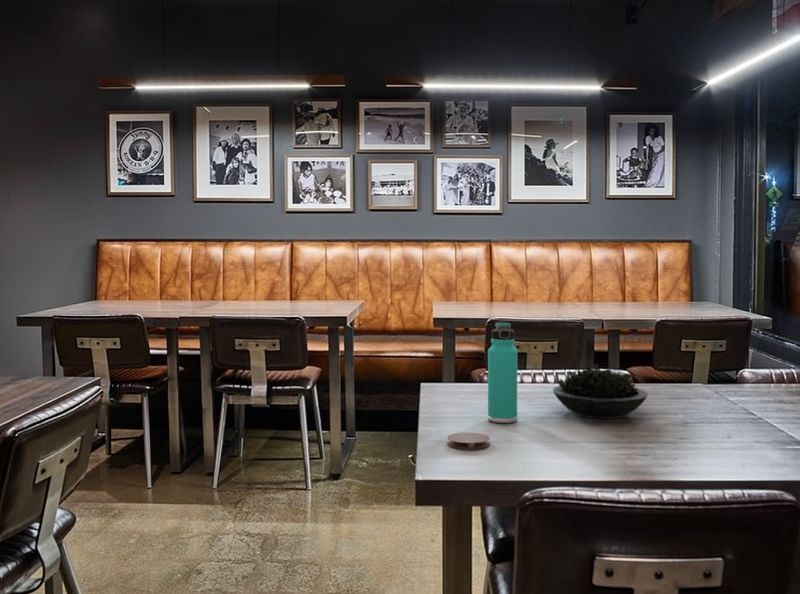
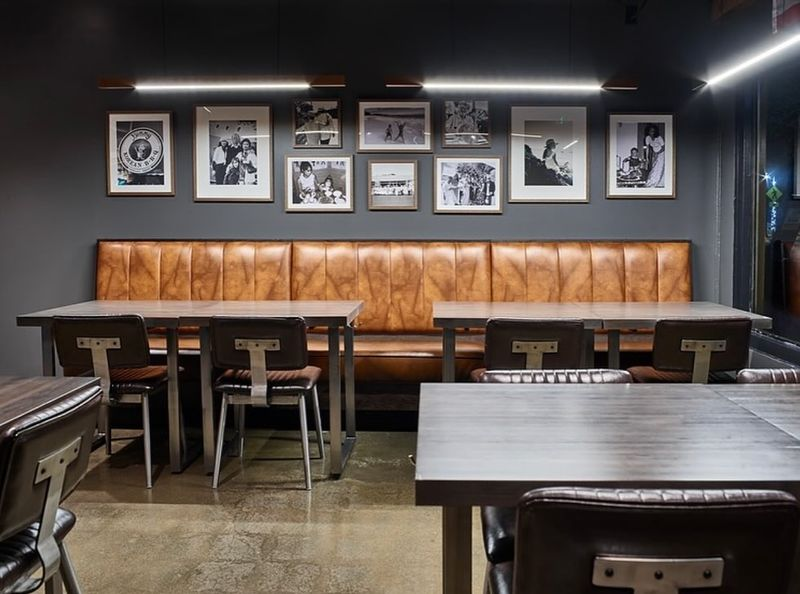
- succulent plant [552,364,649,420]
- coaster [446,431,491,450]
- thermos bottle [487,321,518,424]
